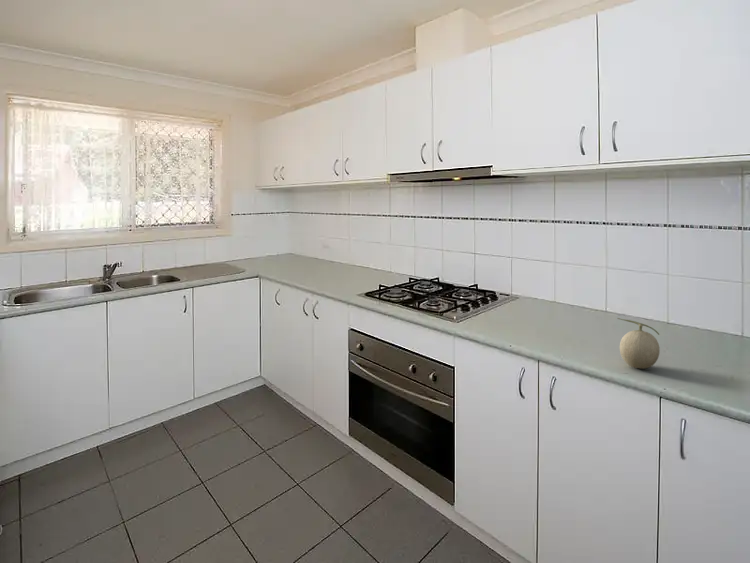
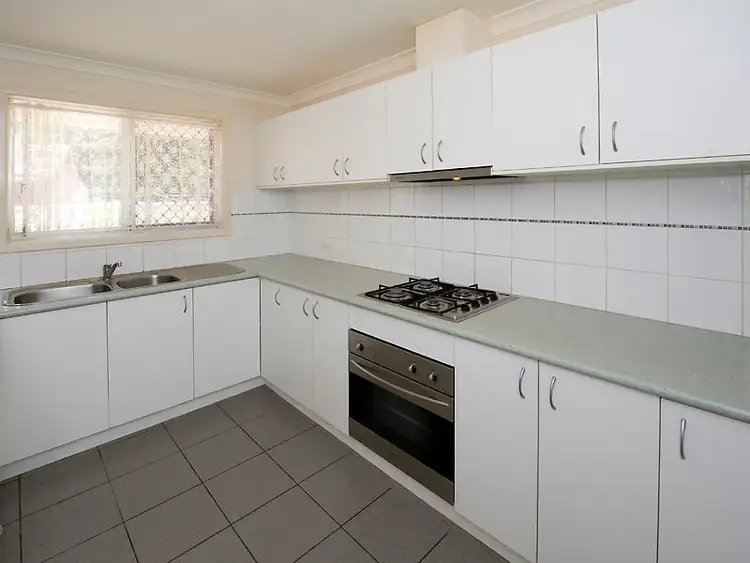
- fruit [617,317,661,369]
